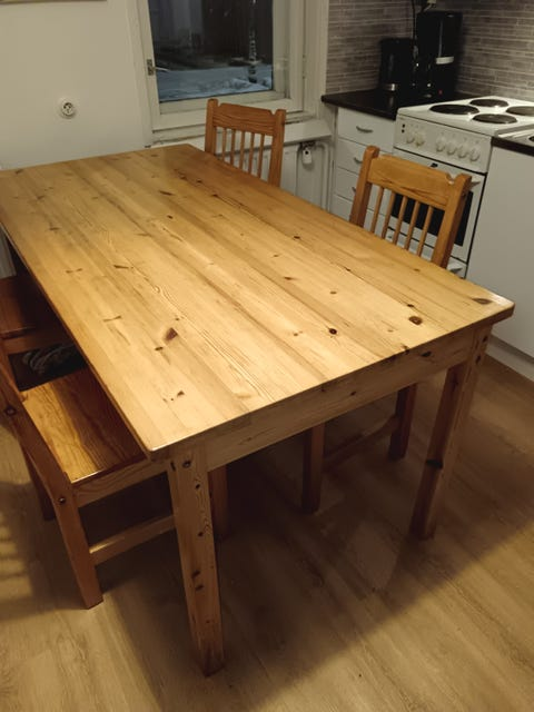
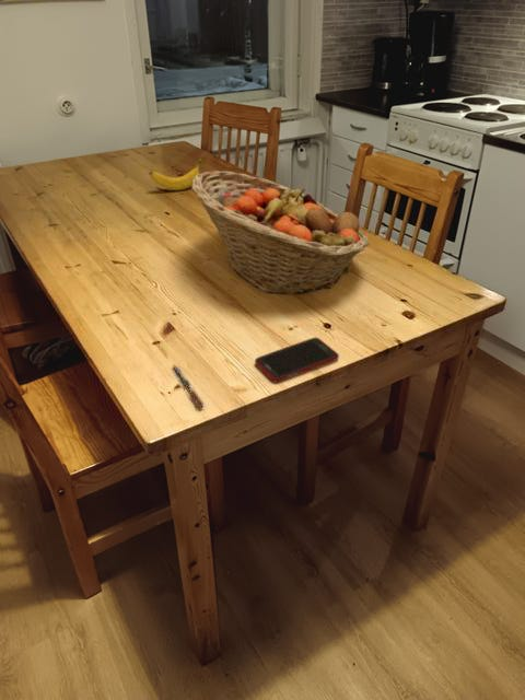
+ banana [149,158,203,191]
+ cell phone [254,337,340,384]
+ pen [171,363,206,409]
+ fruit basket [190,170,370,295]
